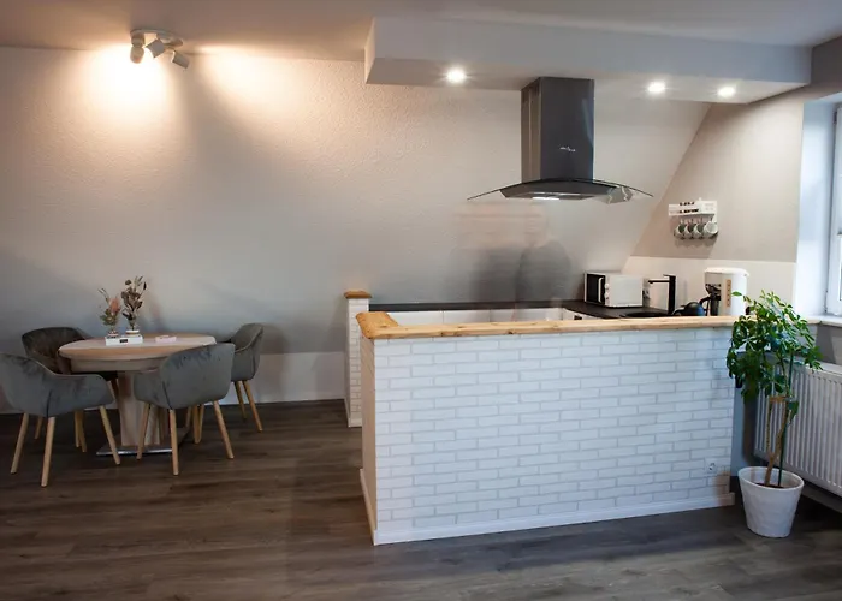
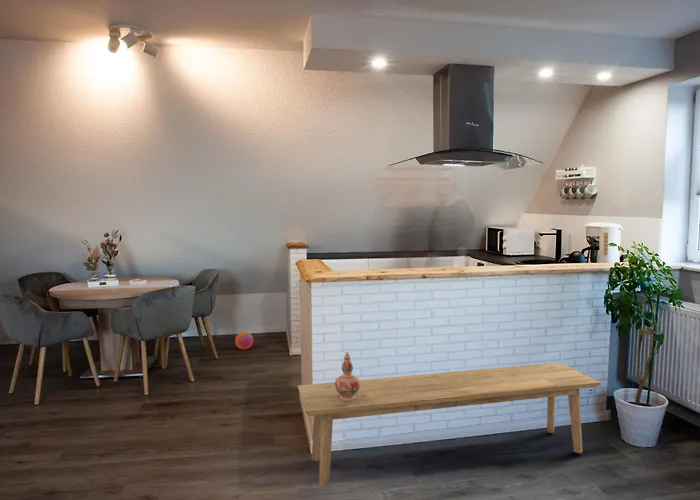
+ decorative vase [334,351,360,400]
+ bench [297,361,602,488]
+ ball [234,330,254,350]
